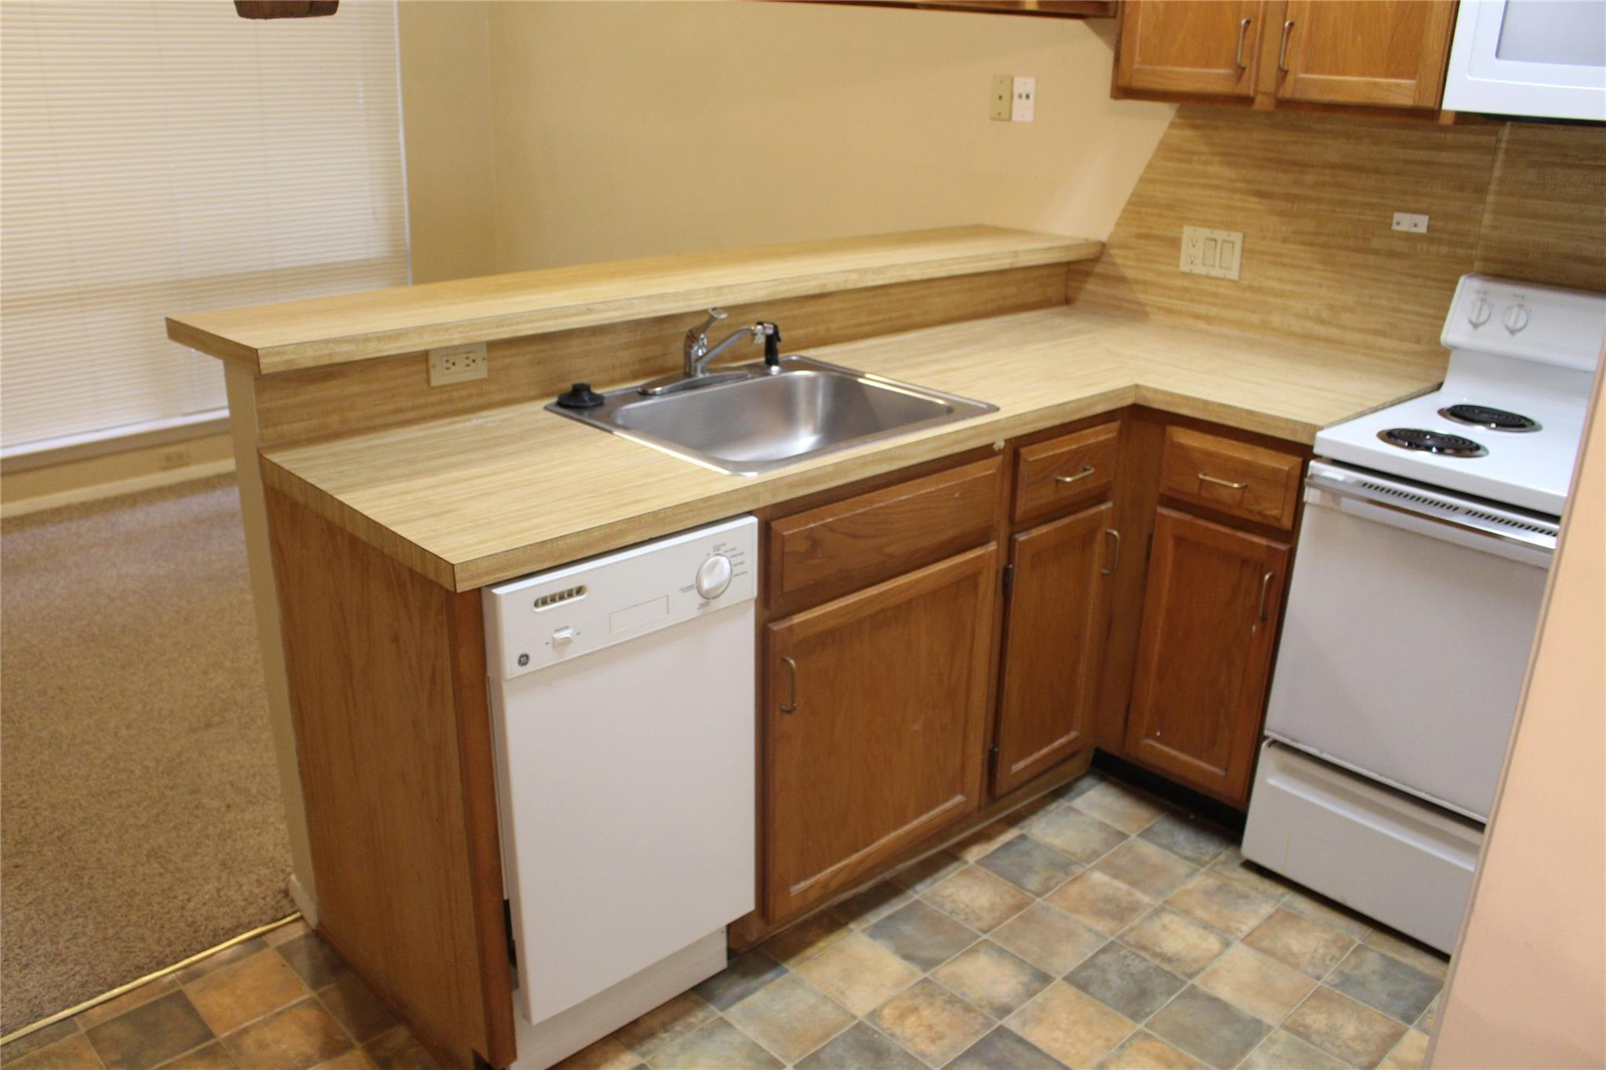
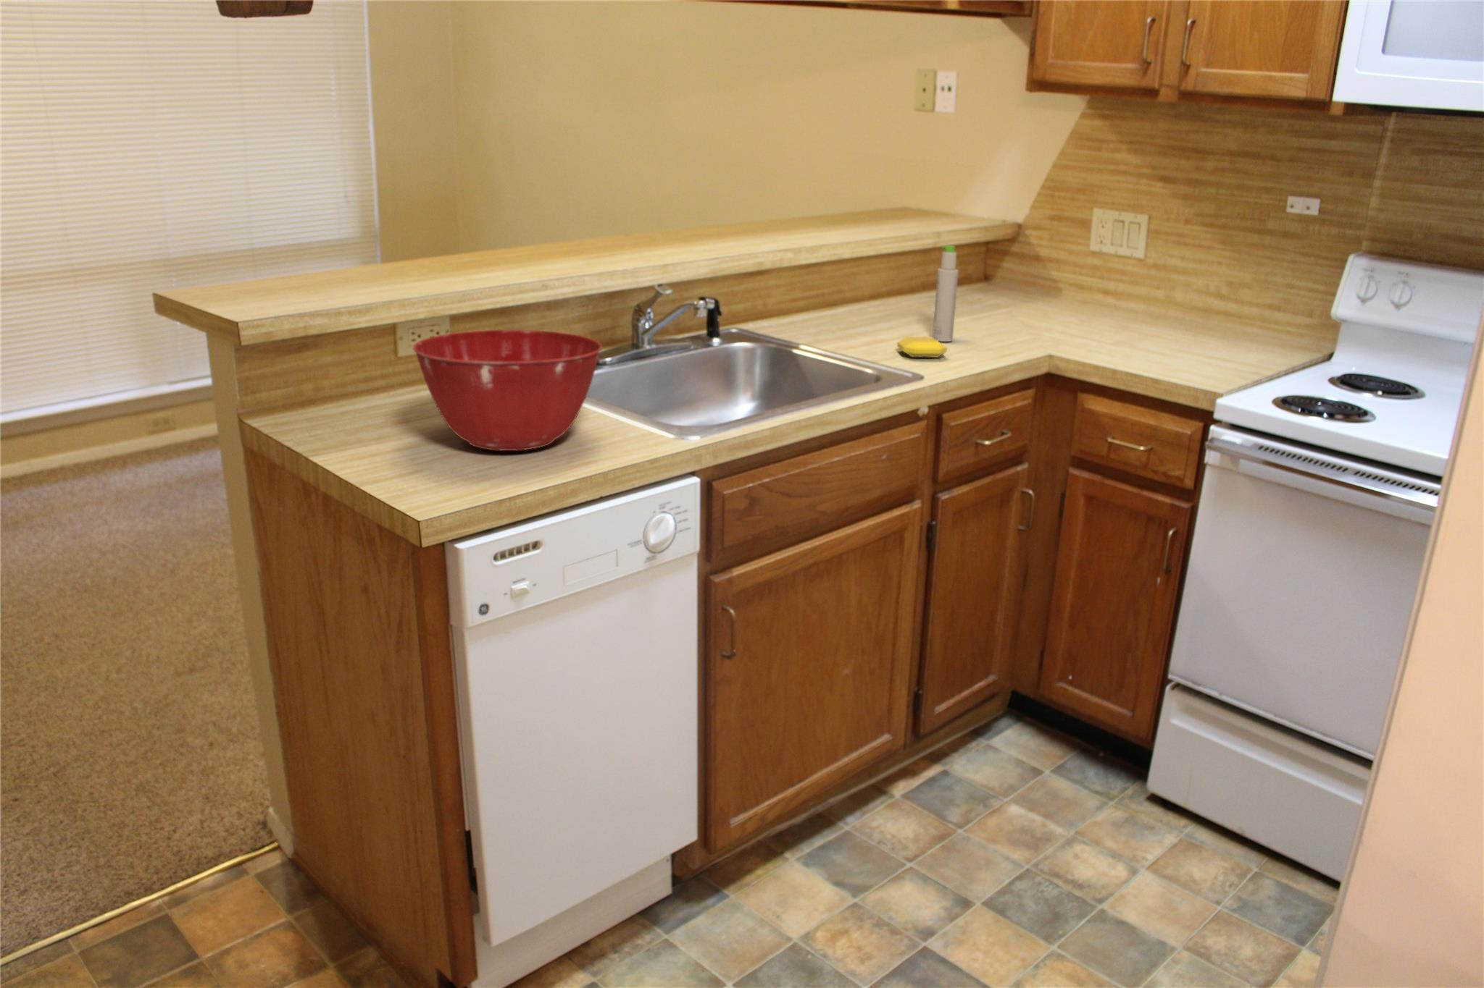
+ mixing bowl [413,330,602,452]
+ soap bar [896,336,948,358]
+ bottle [932,245,960,342]
